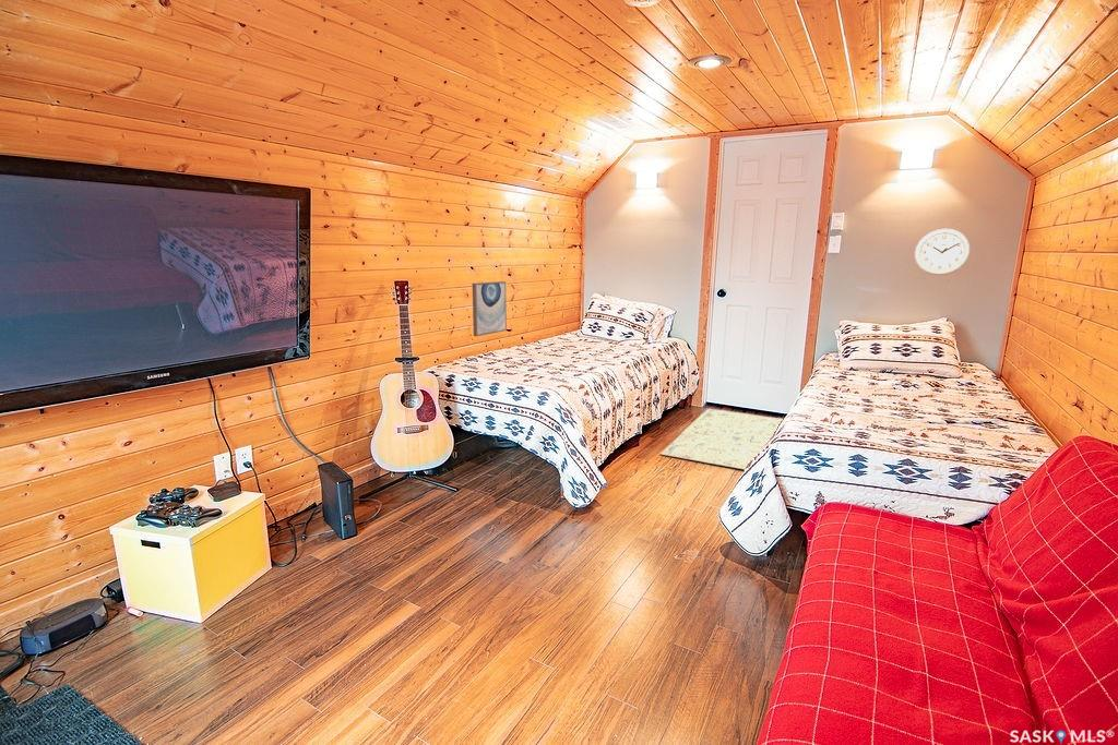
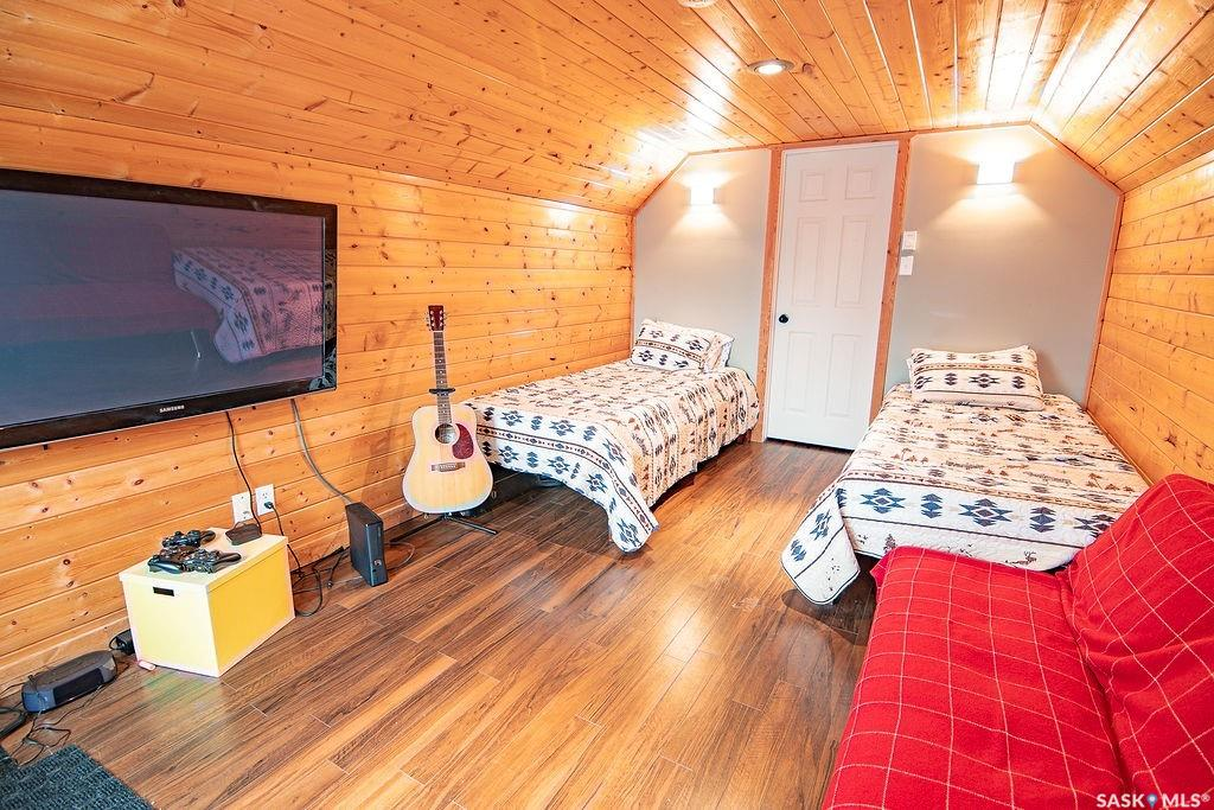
- wall clock [914,228,971,276]
- wall art [472,280,508,337]
- rug [659,408,784,470]
